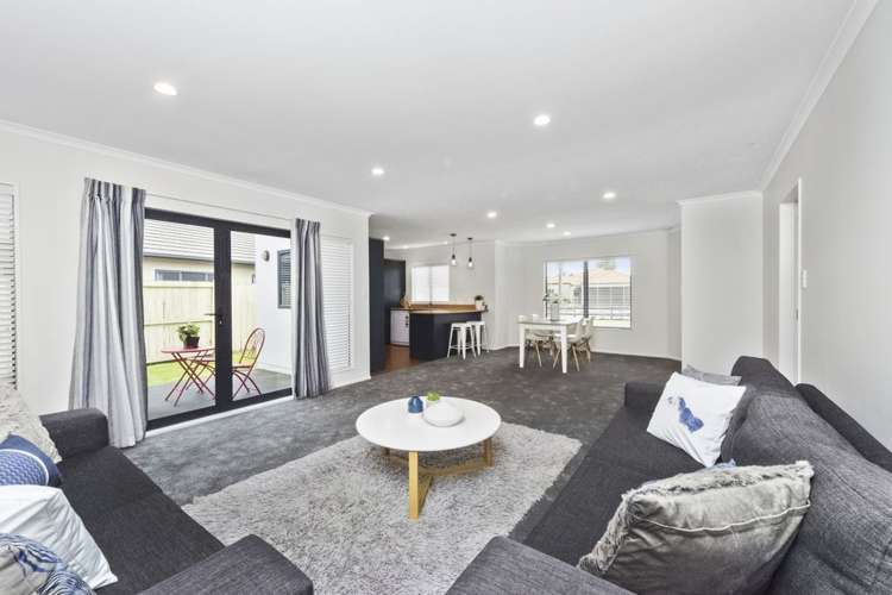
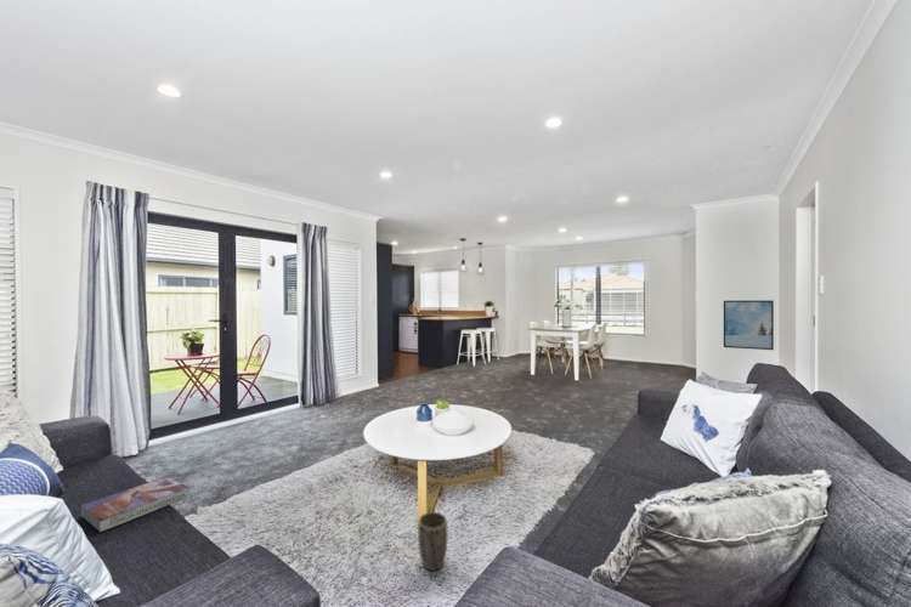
+ textbook [80,475,191,534]
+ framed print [723,300,775,351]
+ plant pot [417,511,448,572]
